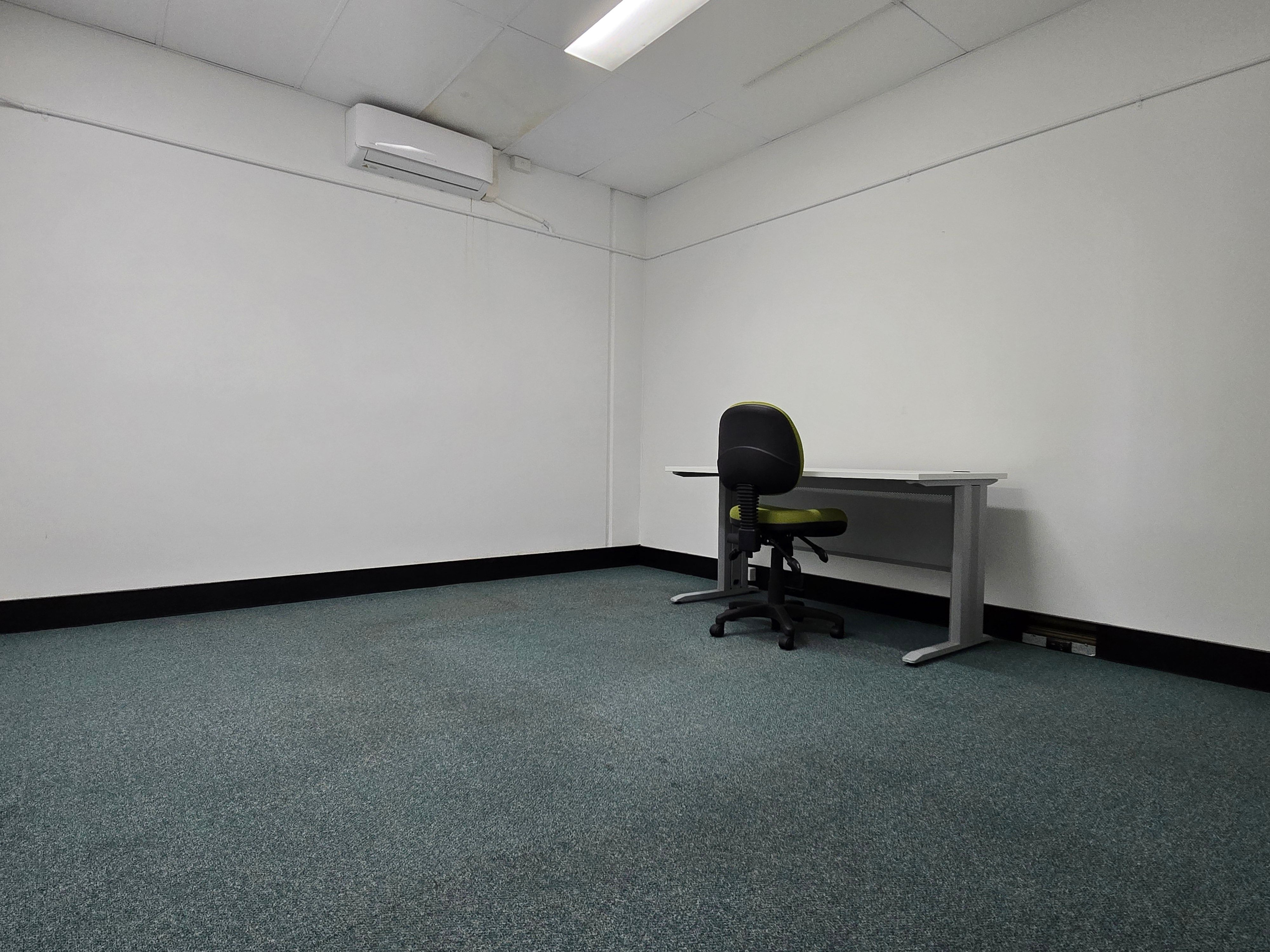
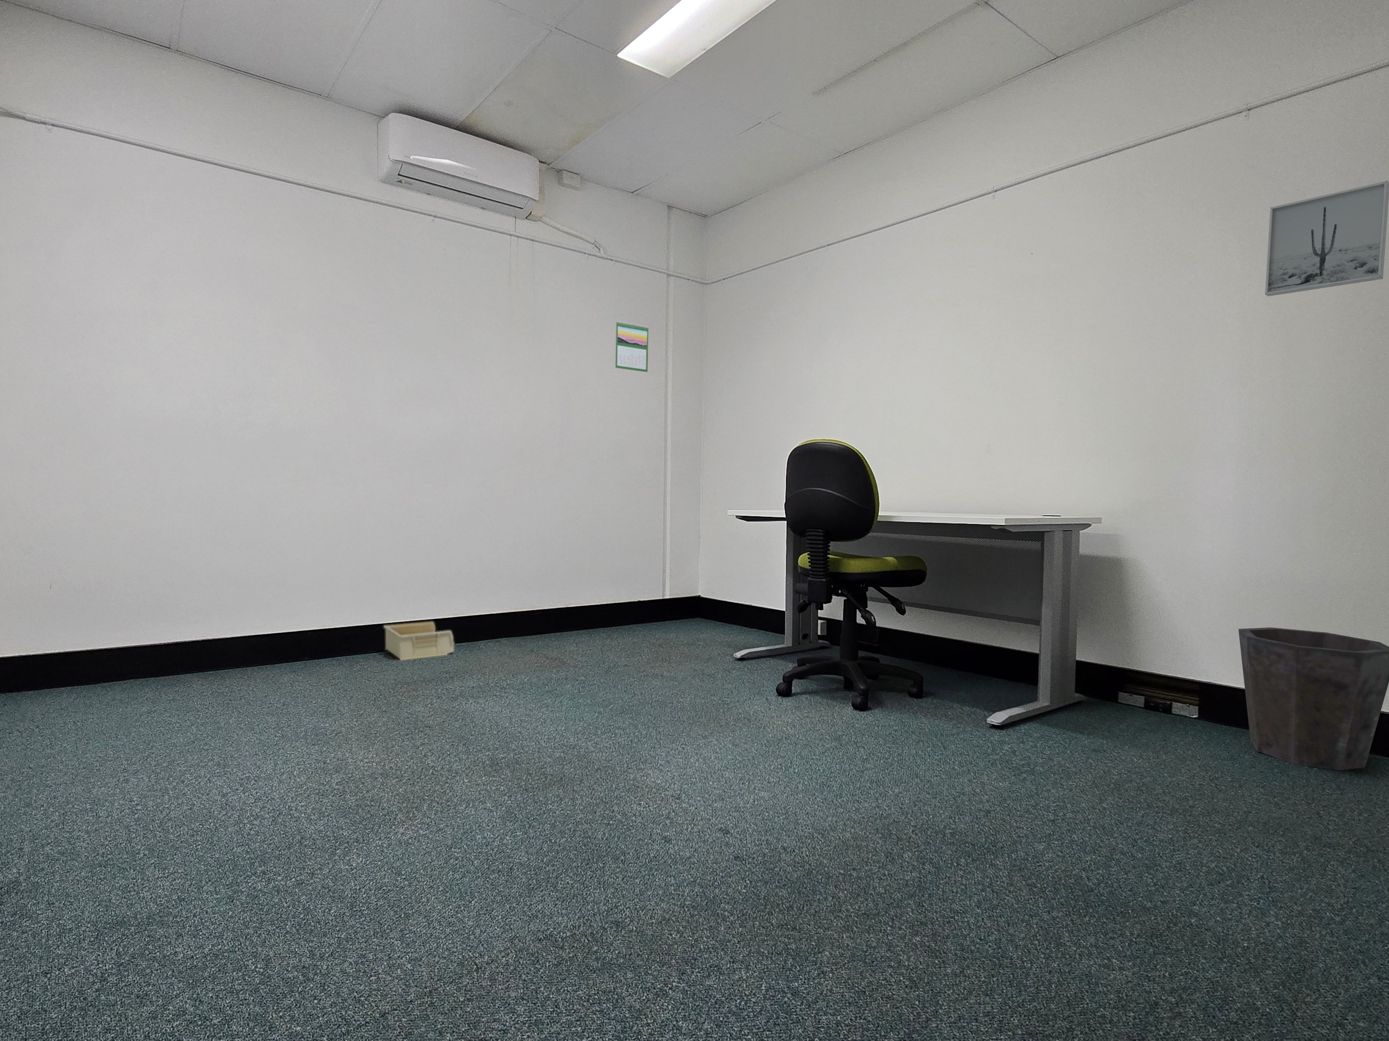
+ storage bin [384,621,455,660]
+ wall art [1264,180,1389,296]
+ waste bin [1238,627,1389,771]
+ calendar [615,320,649,372]
